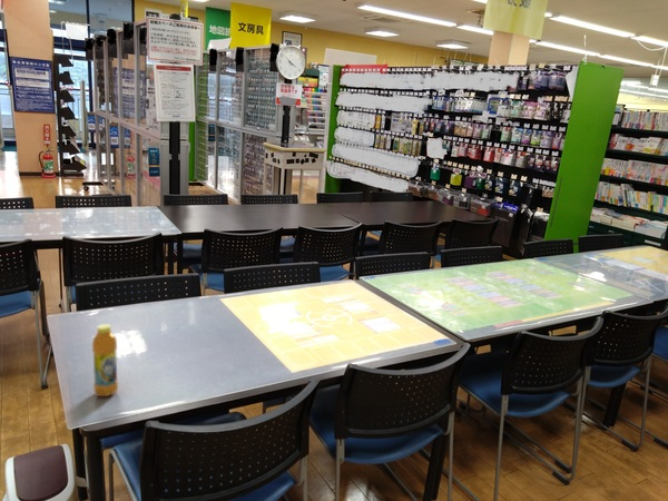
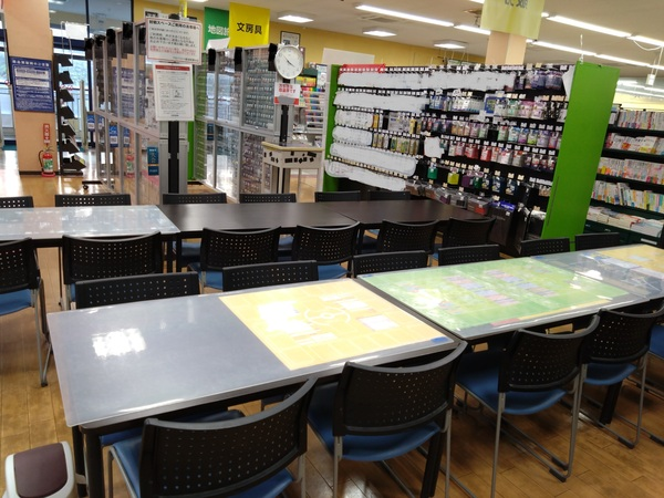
- bottle [91,323,119,397]
